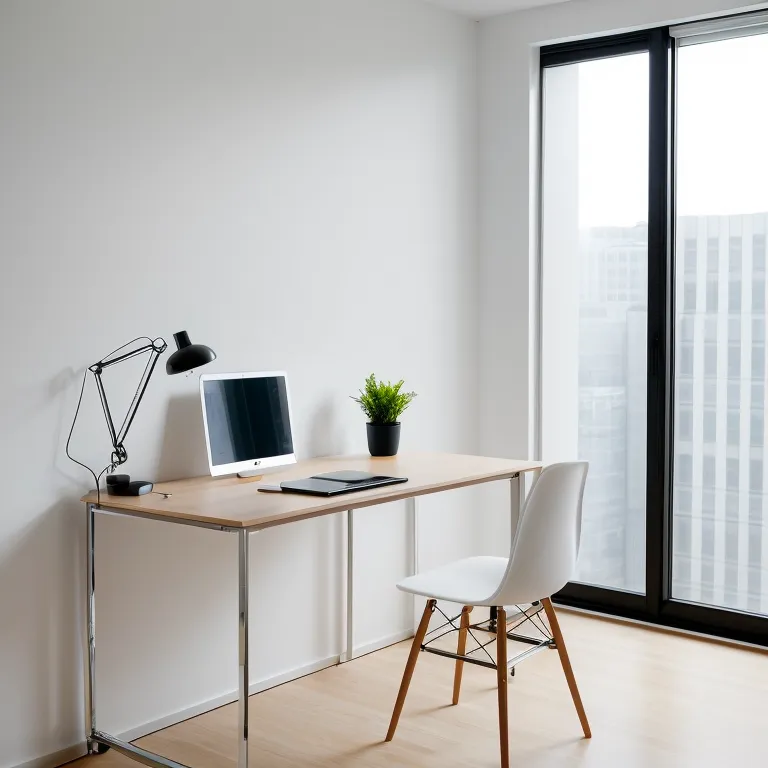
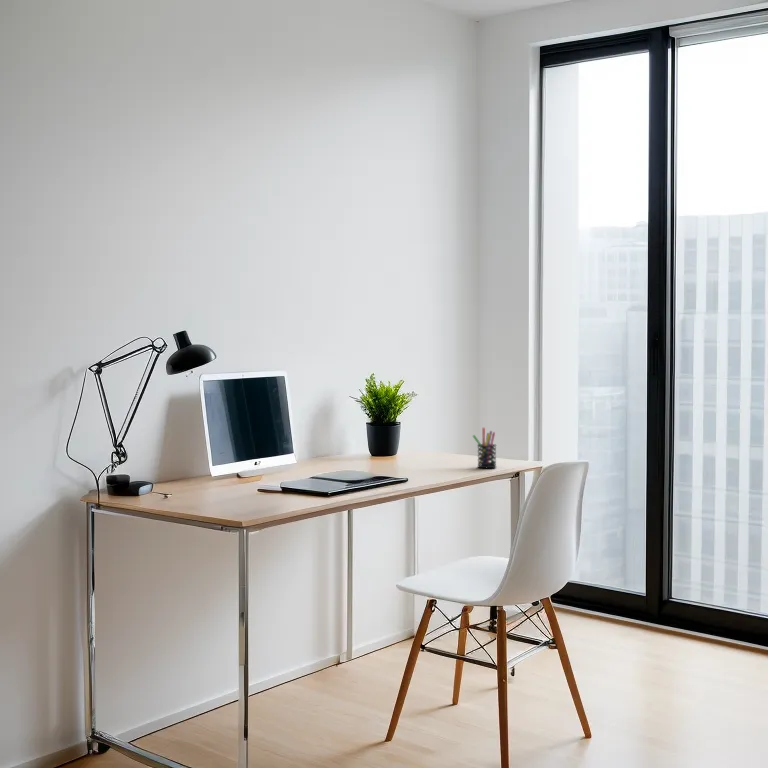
+ pen holder [472,427,497,469]
